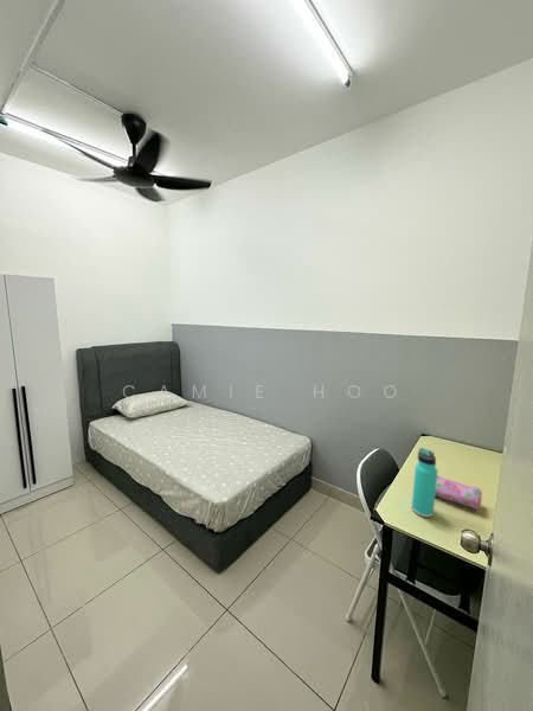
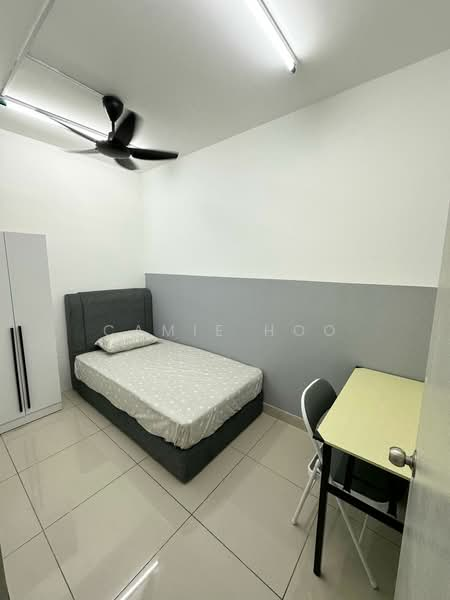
- thermos bottle [411,447,438,519]
- pencil case [435,474,483,511]
